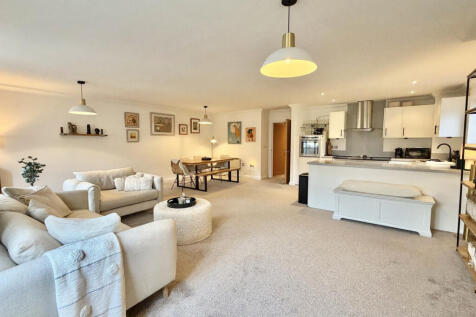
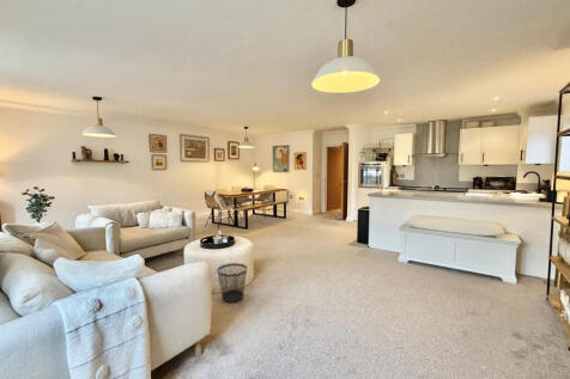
+ wastebasket [216,262,248,304]
